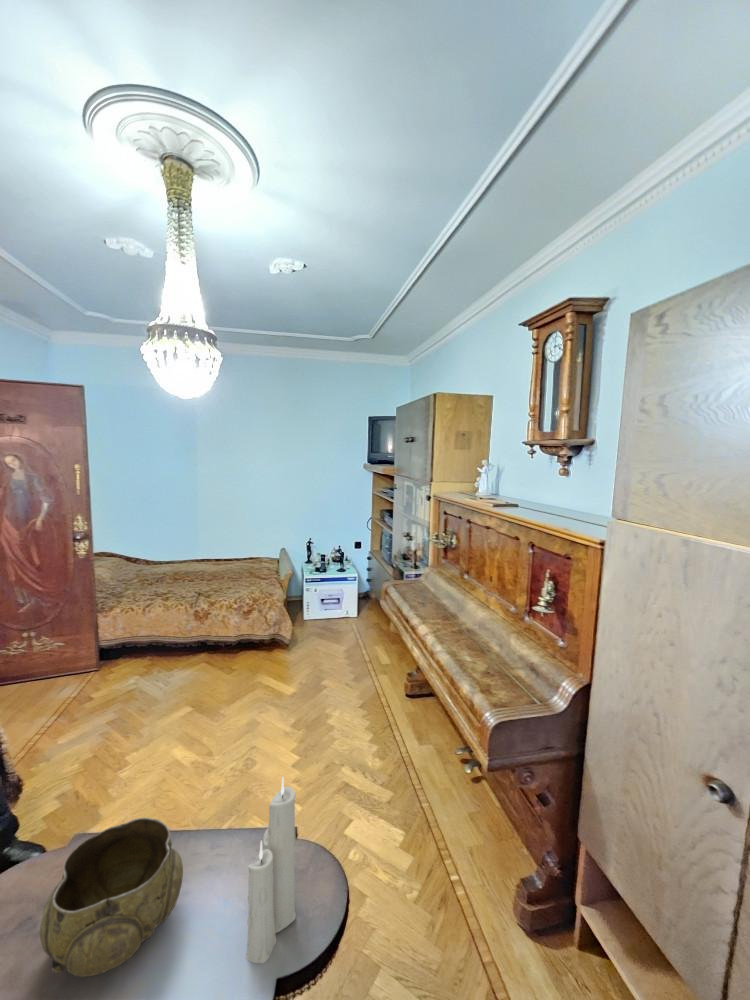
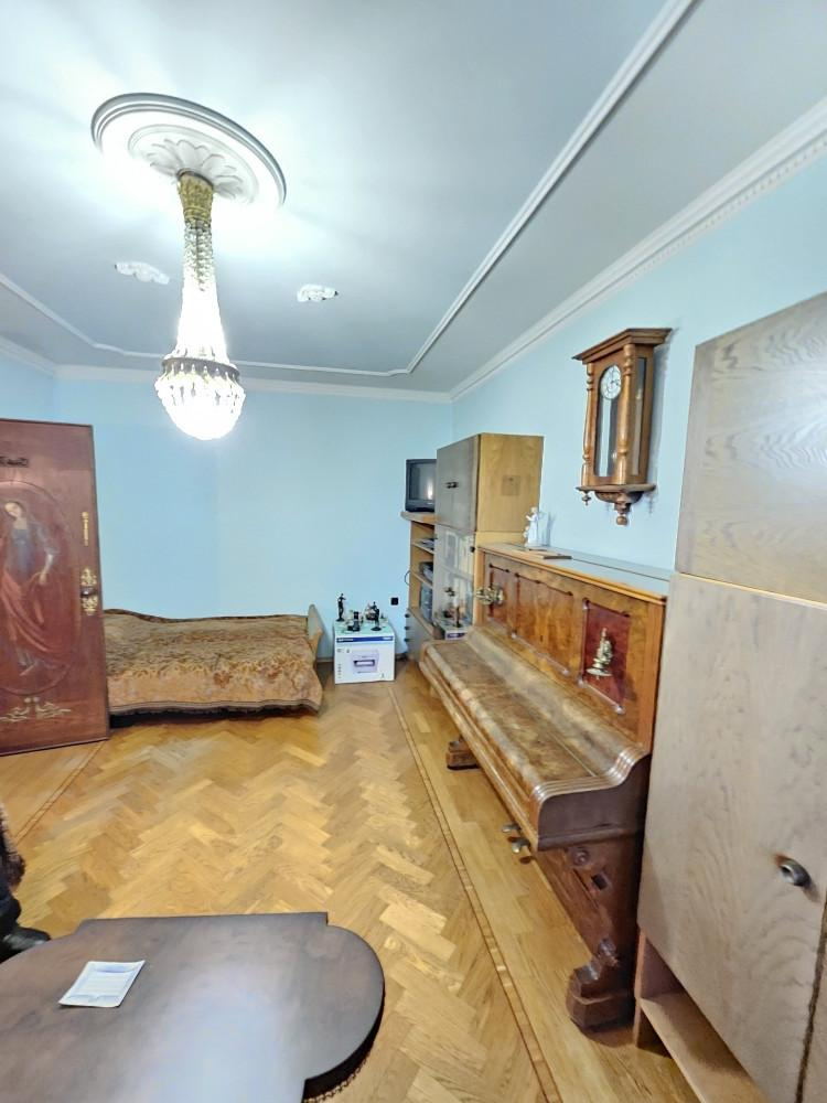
- candle [244,776,297,965]
- decorative bowl [39,816,184,978]
